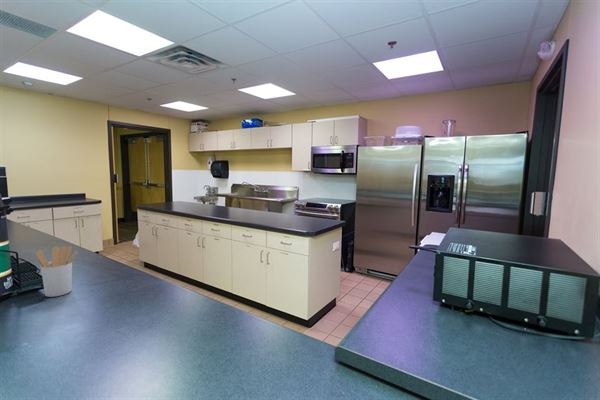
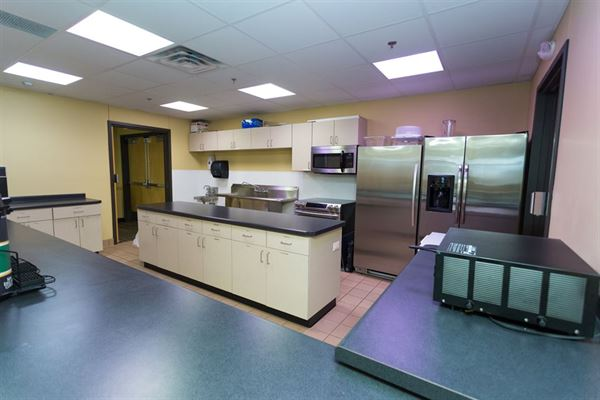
- utensil holder [35,245,78,298]
